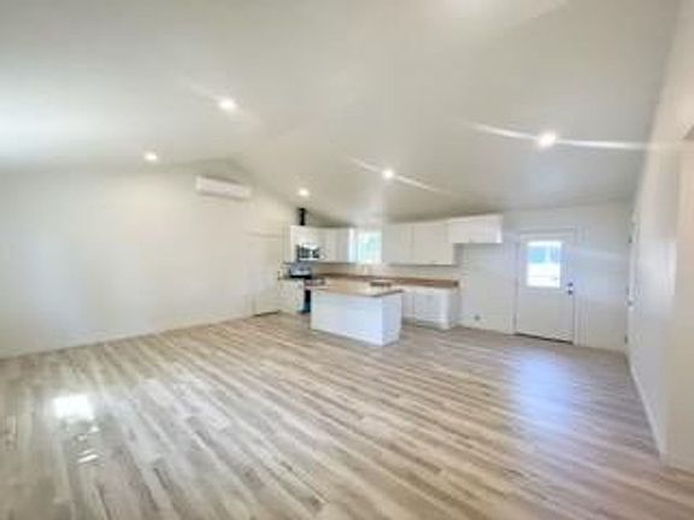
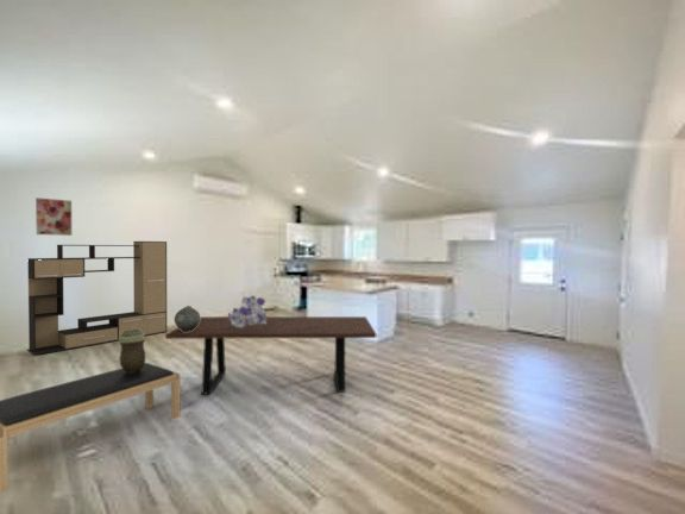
+ media console [26,240,168,356]
+ decorative urn [117,328,146,374]
+ ceramic pot [174,305,201,332]
+ dining table [164,315,377,395]
+ bench [0,362,181,494]
+ bouquet [227,295,269,328]
+ wall art [34,196,73,237]
